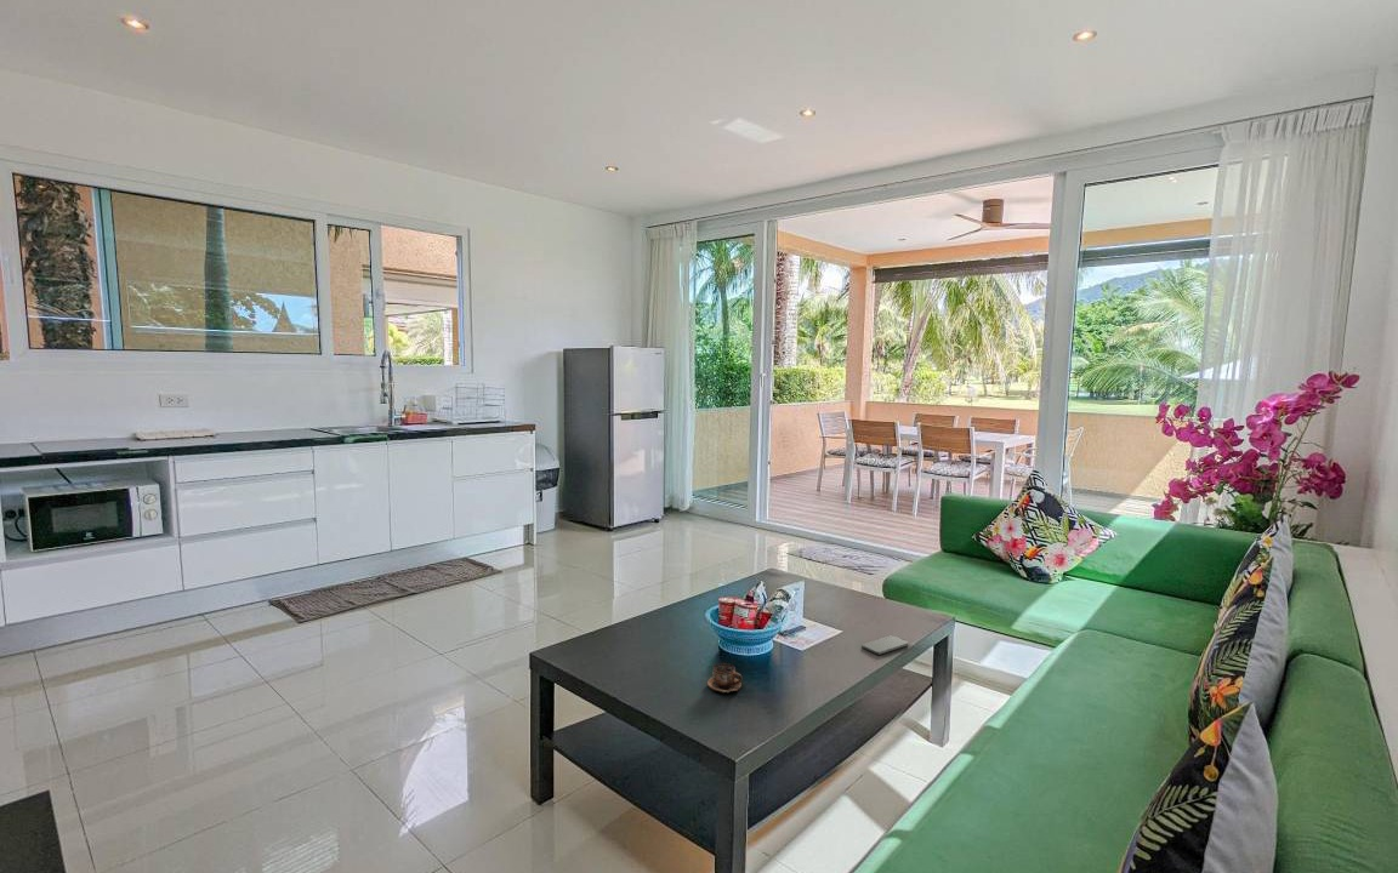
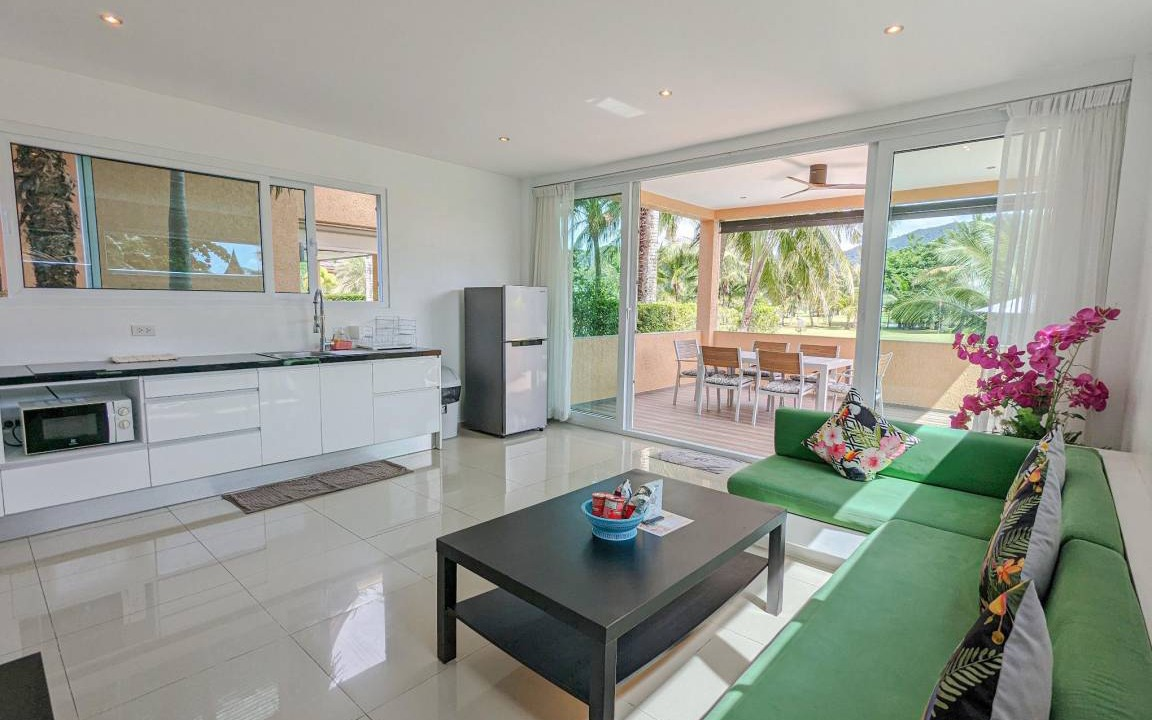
- cup [706,662,743,694]
- smartphone [860,634,909,656]
